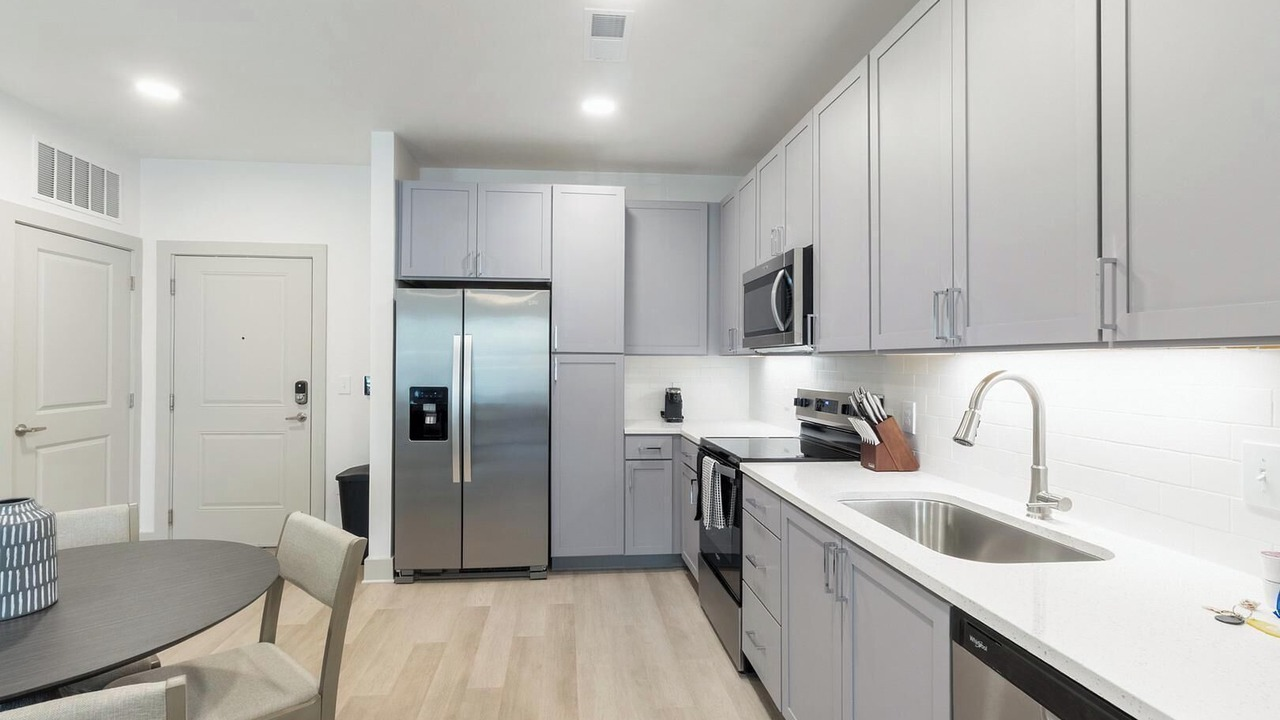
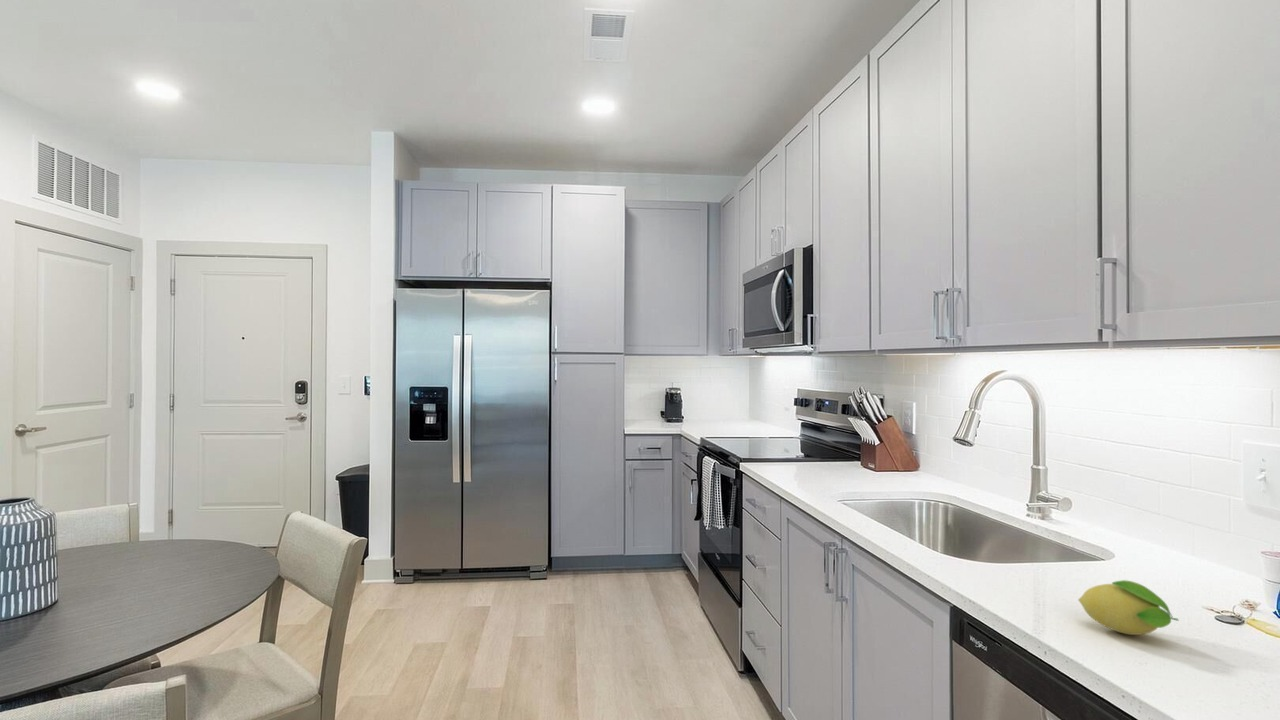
+ fruit [1077,579,1180,636]
